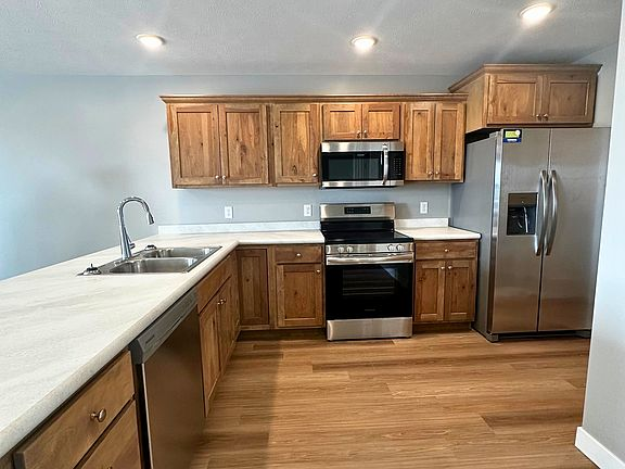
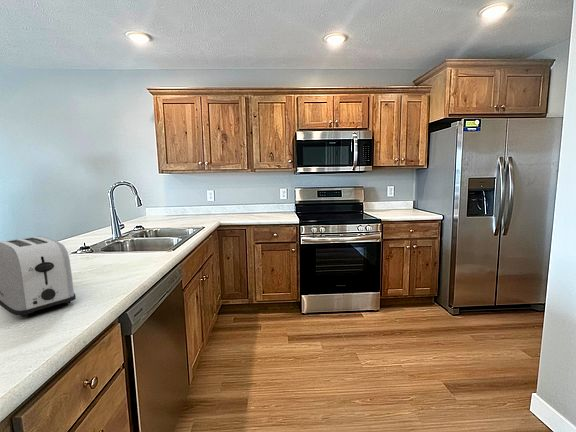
+ toaster [0,235,77,318]
